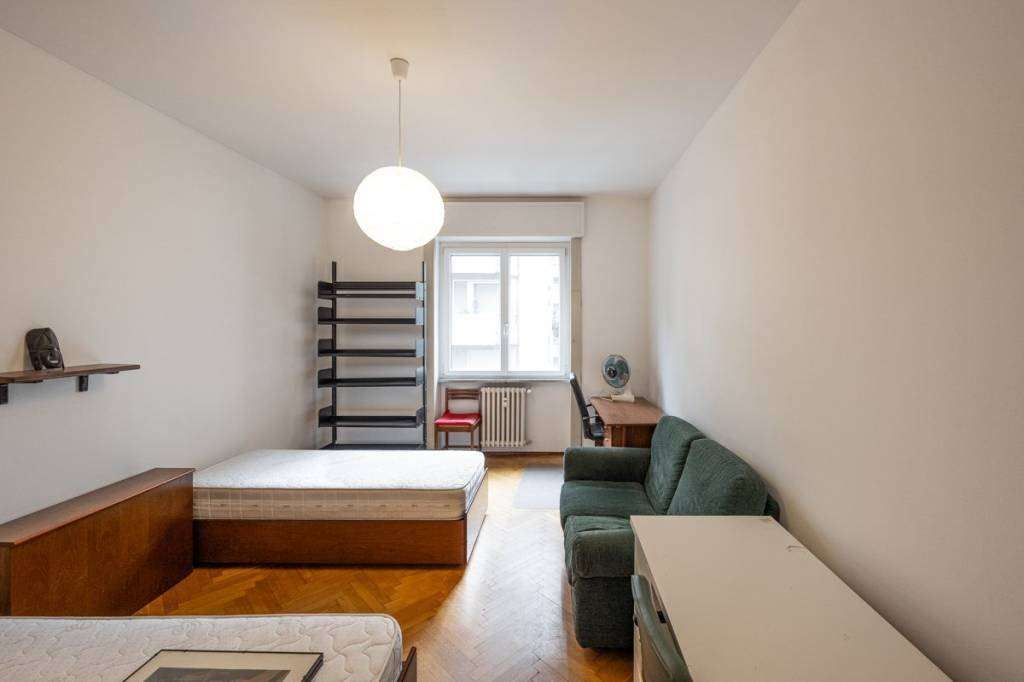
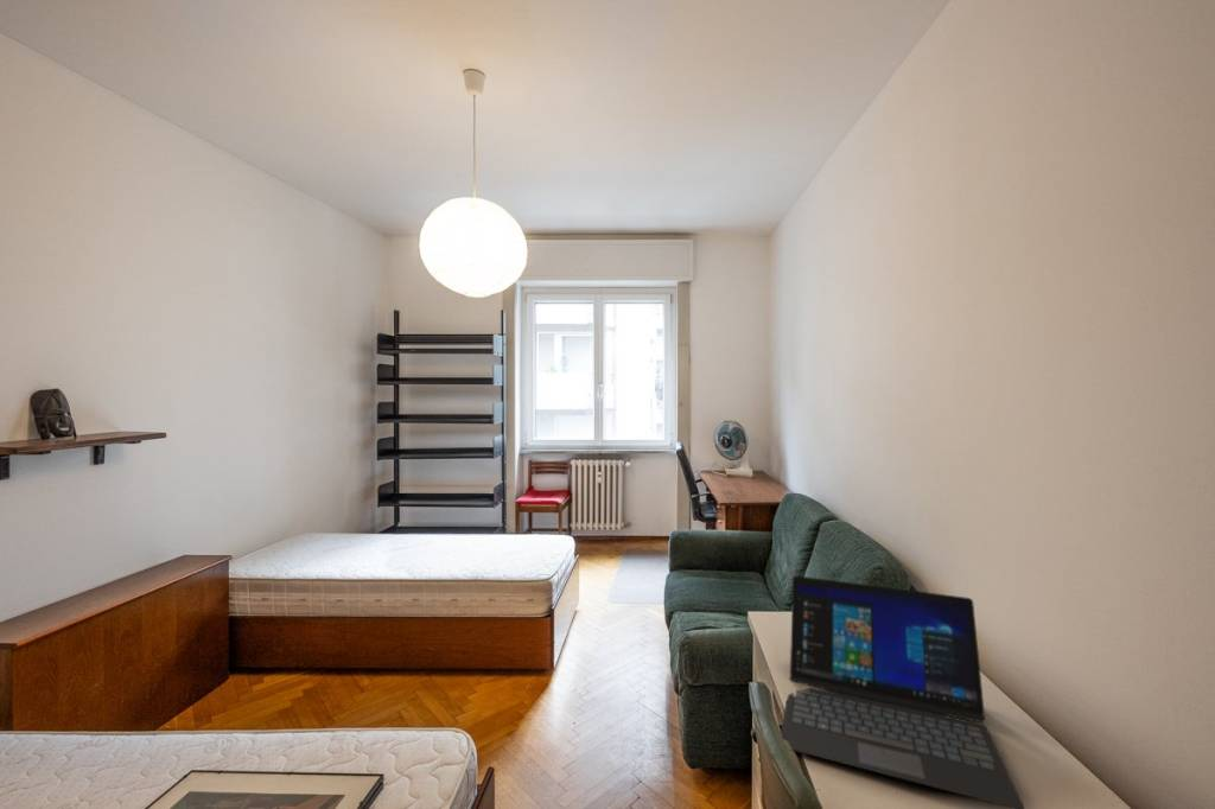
+ laptop [780,574,1025,809]
